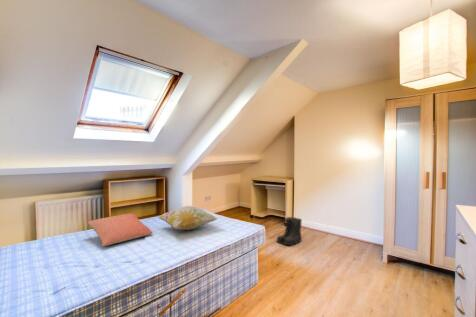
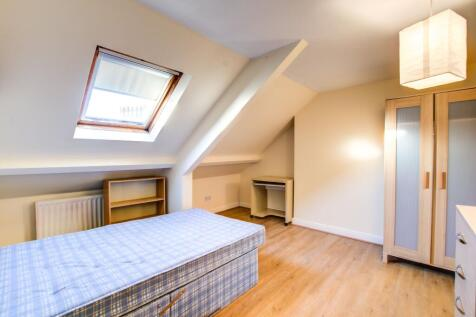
- boots [276,216,303,246]
- decorative pillow [157,205,219,231]
- pillow [87,212,153,247]
